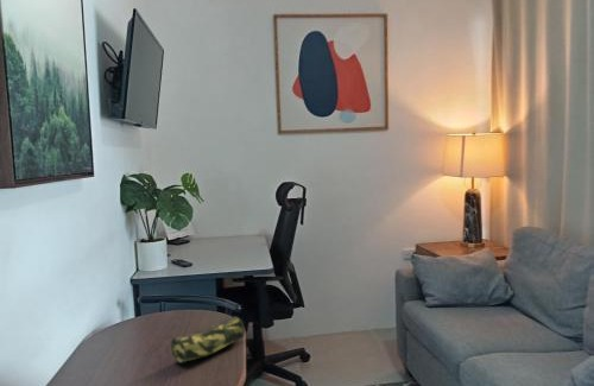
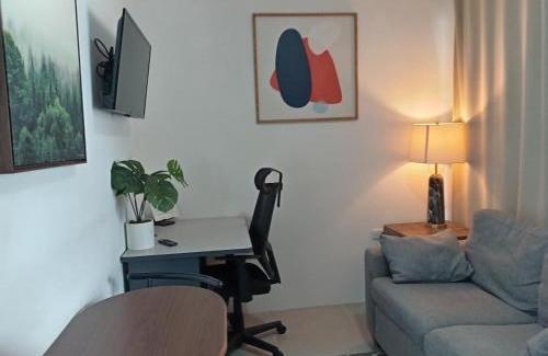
- pencil case [170,315,246,365]
